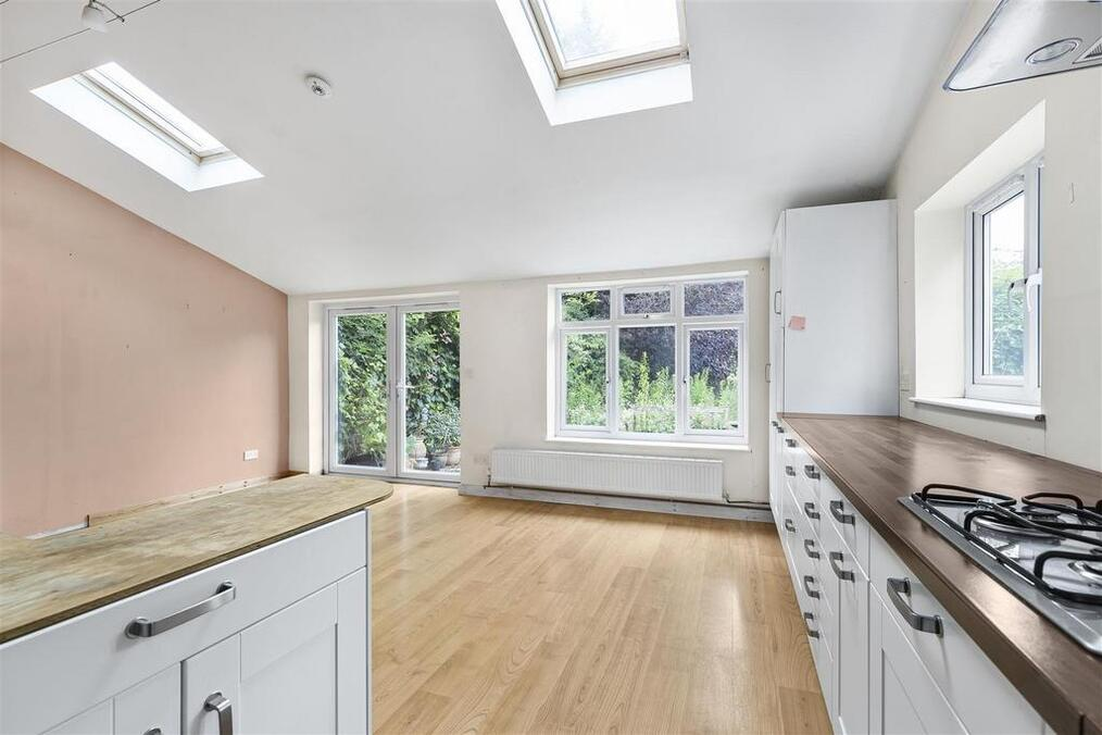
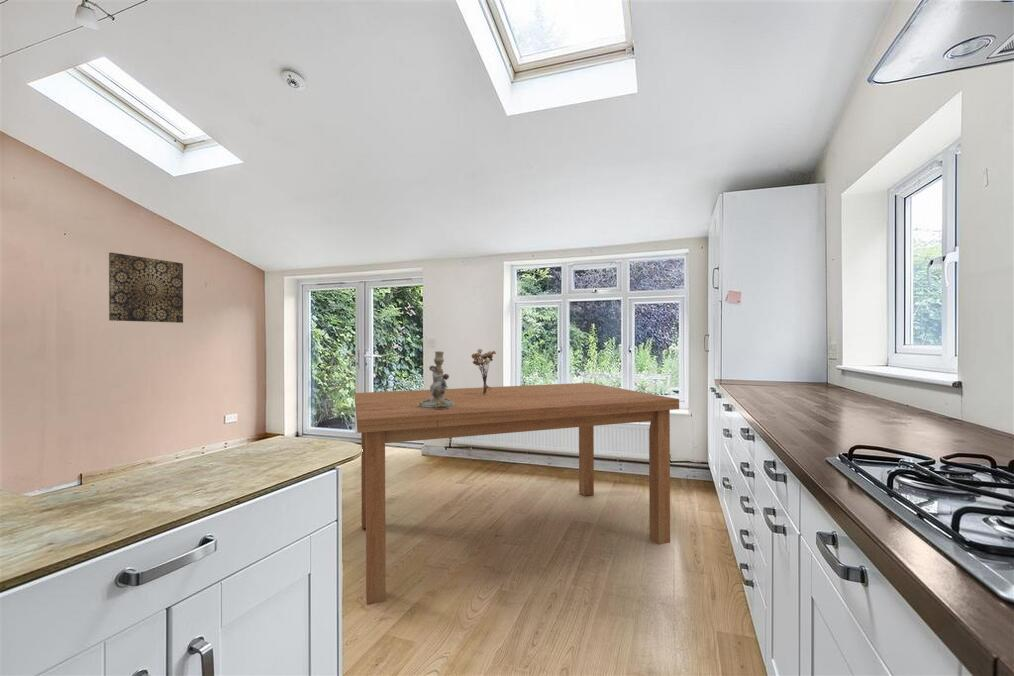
+ bouquet [470,348,497,394]
+ candlestick [418,350,454,409]
+ dining table [354,382,680,606]
+ wall art [108,252,184,324]
